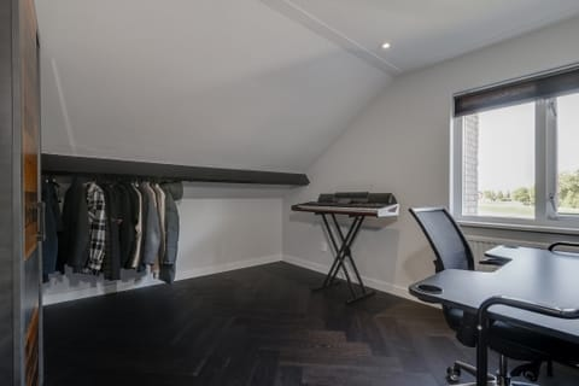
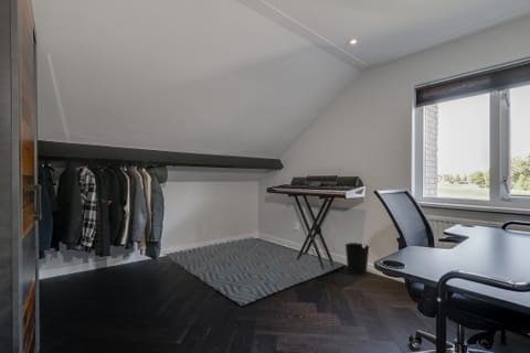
+ wastebasket [344,242,371,277]
+ rug [162,236,346,307]
